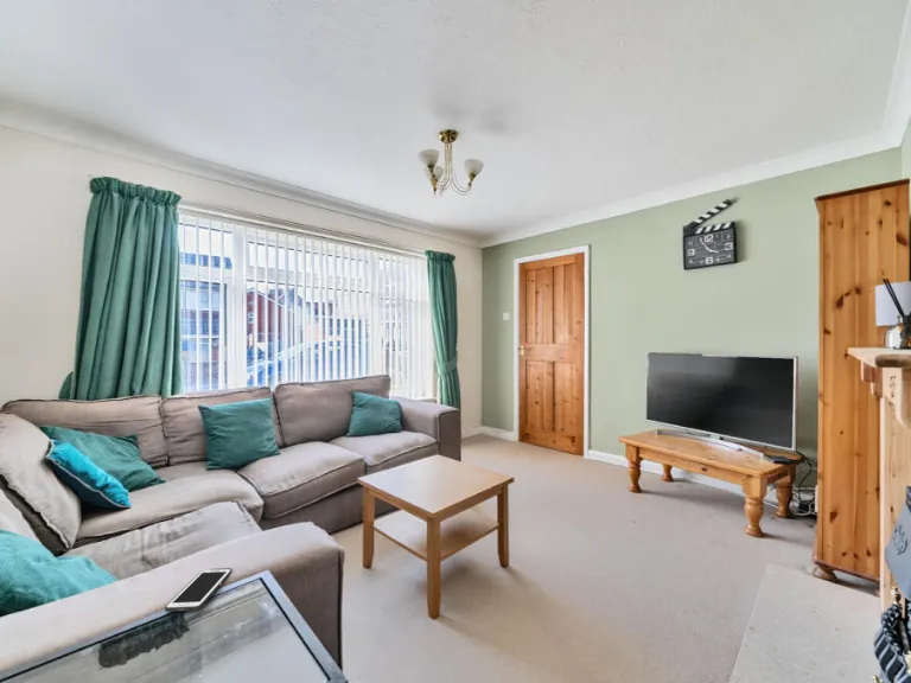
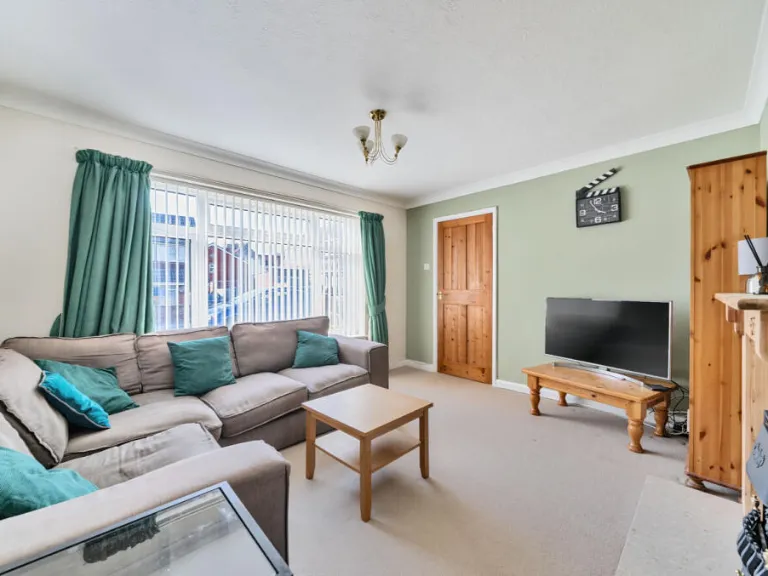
- cell phone [164,567,232,613]
